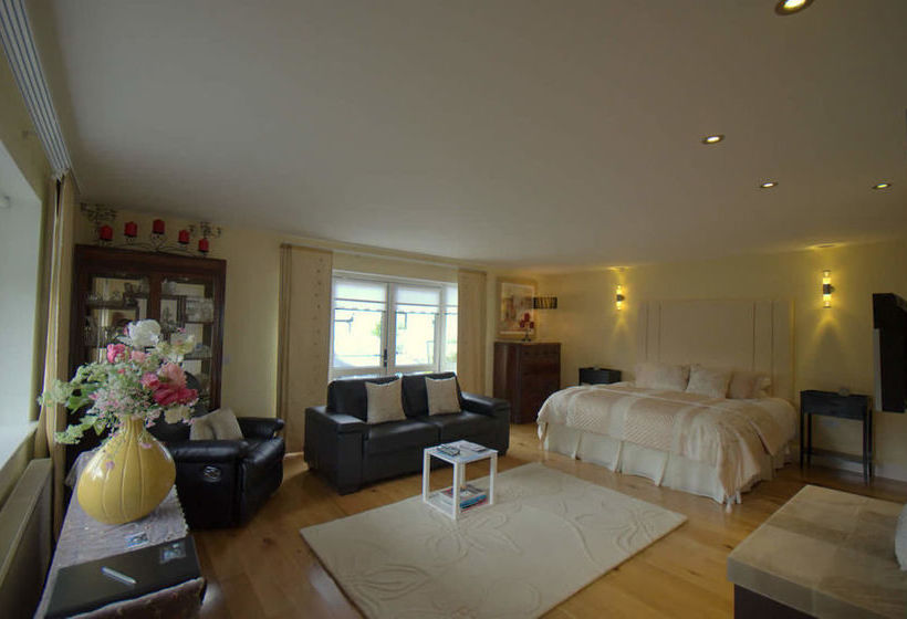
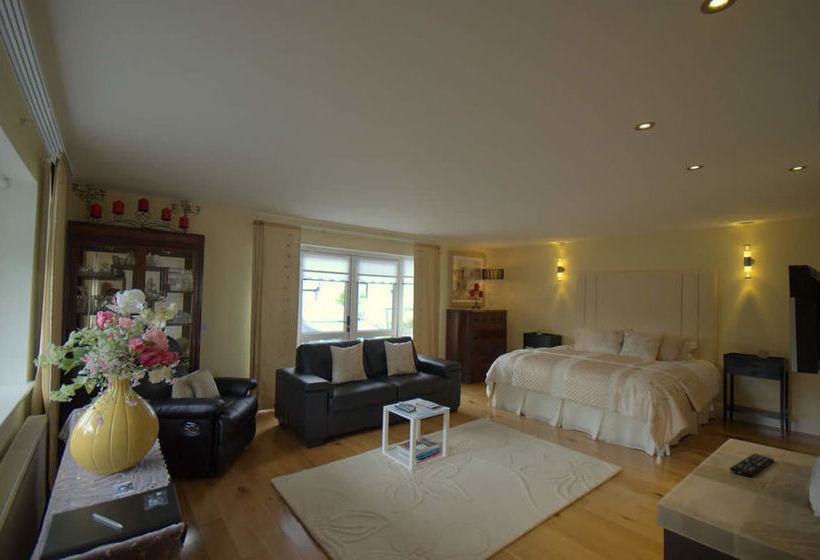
+ remote control [729,452,775,479]
